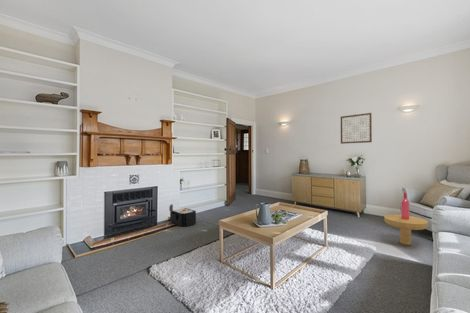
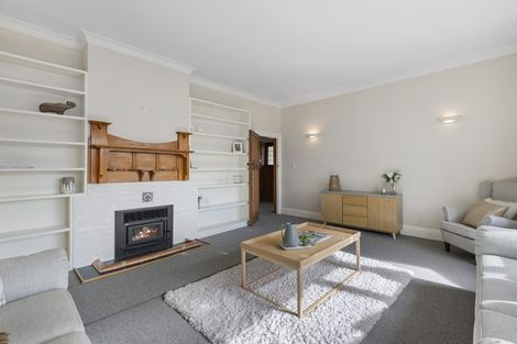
- wall art [340,112,373,145]
- side table [383,191,429,246]
- speaker [169,203,197,227]
